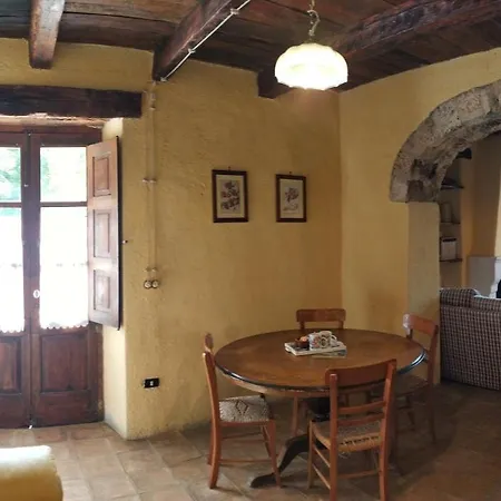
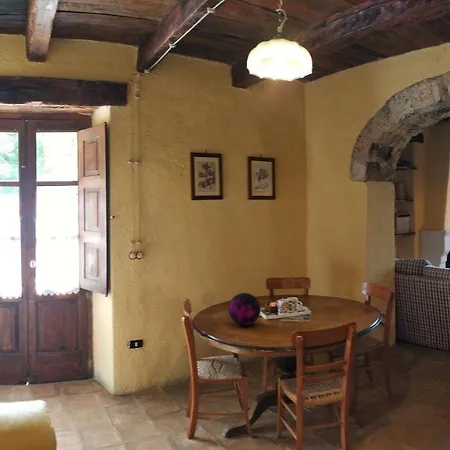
+ decorative orb [227,292,261,327]
